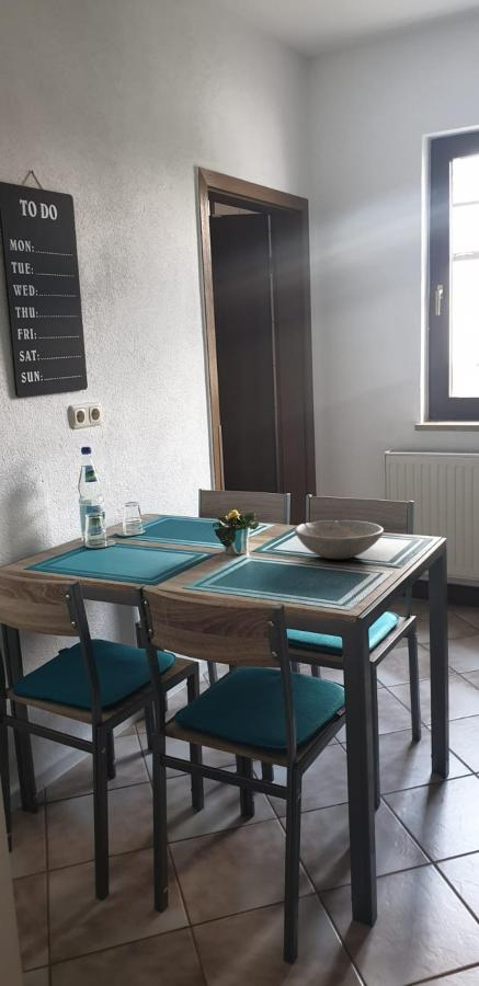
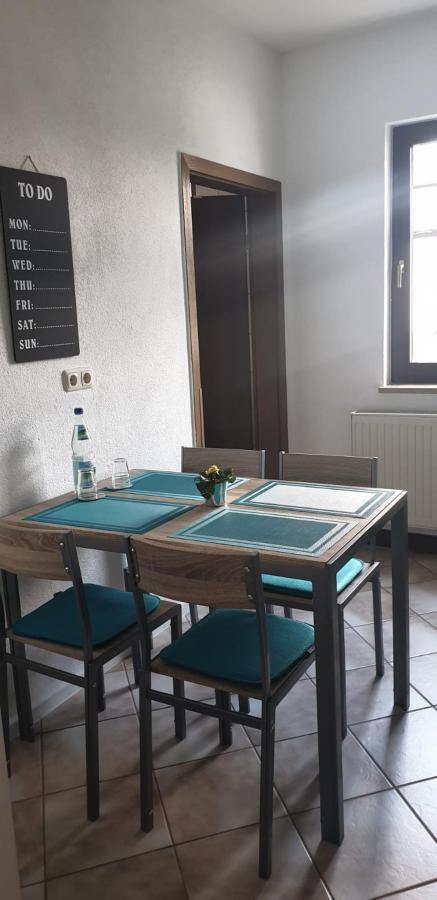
- bowl [293,519,385,560]
